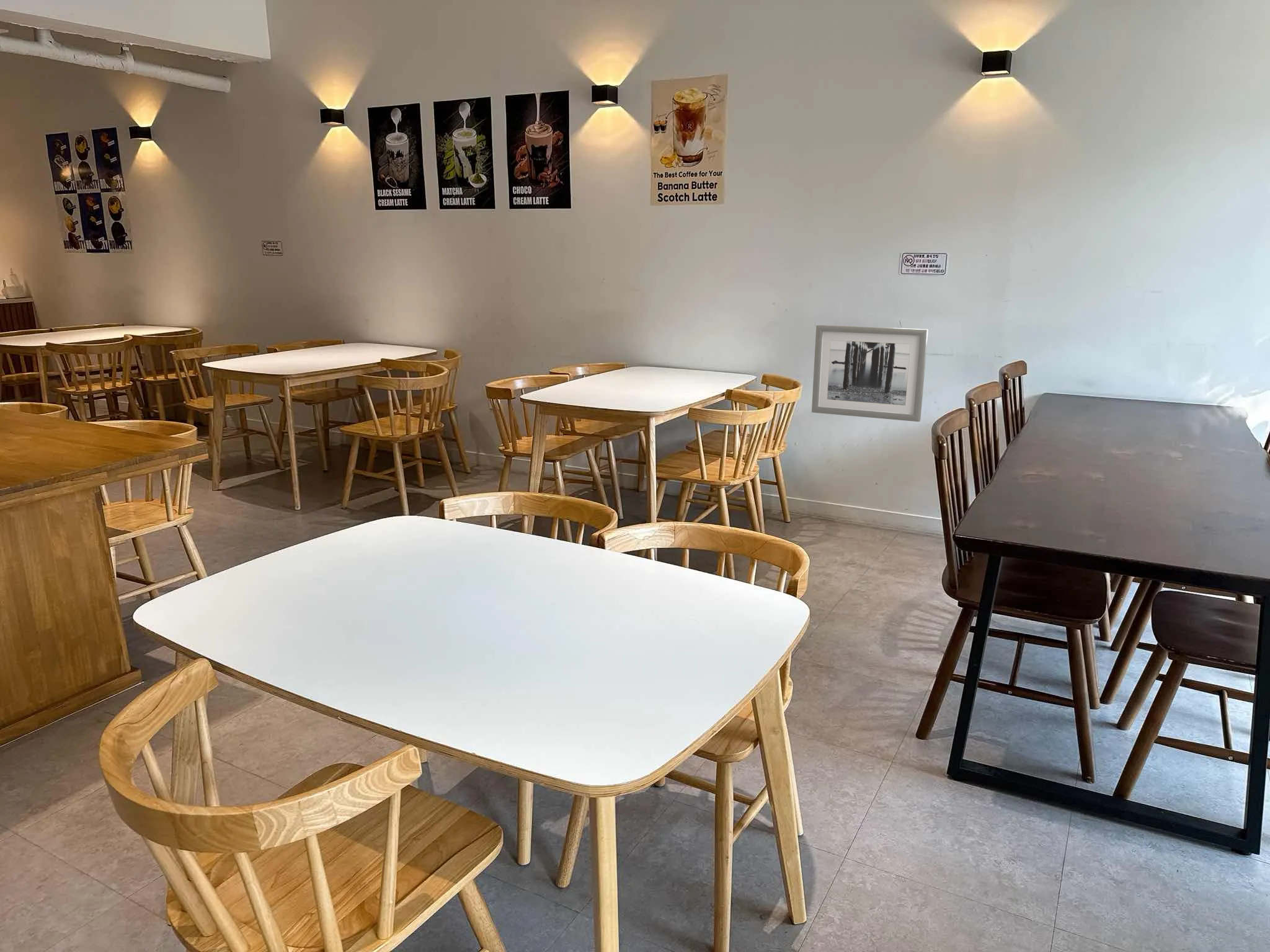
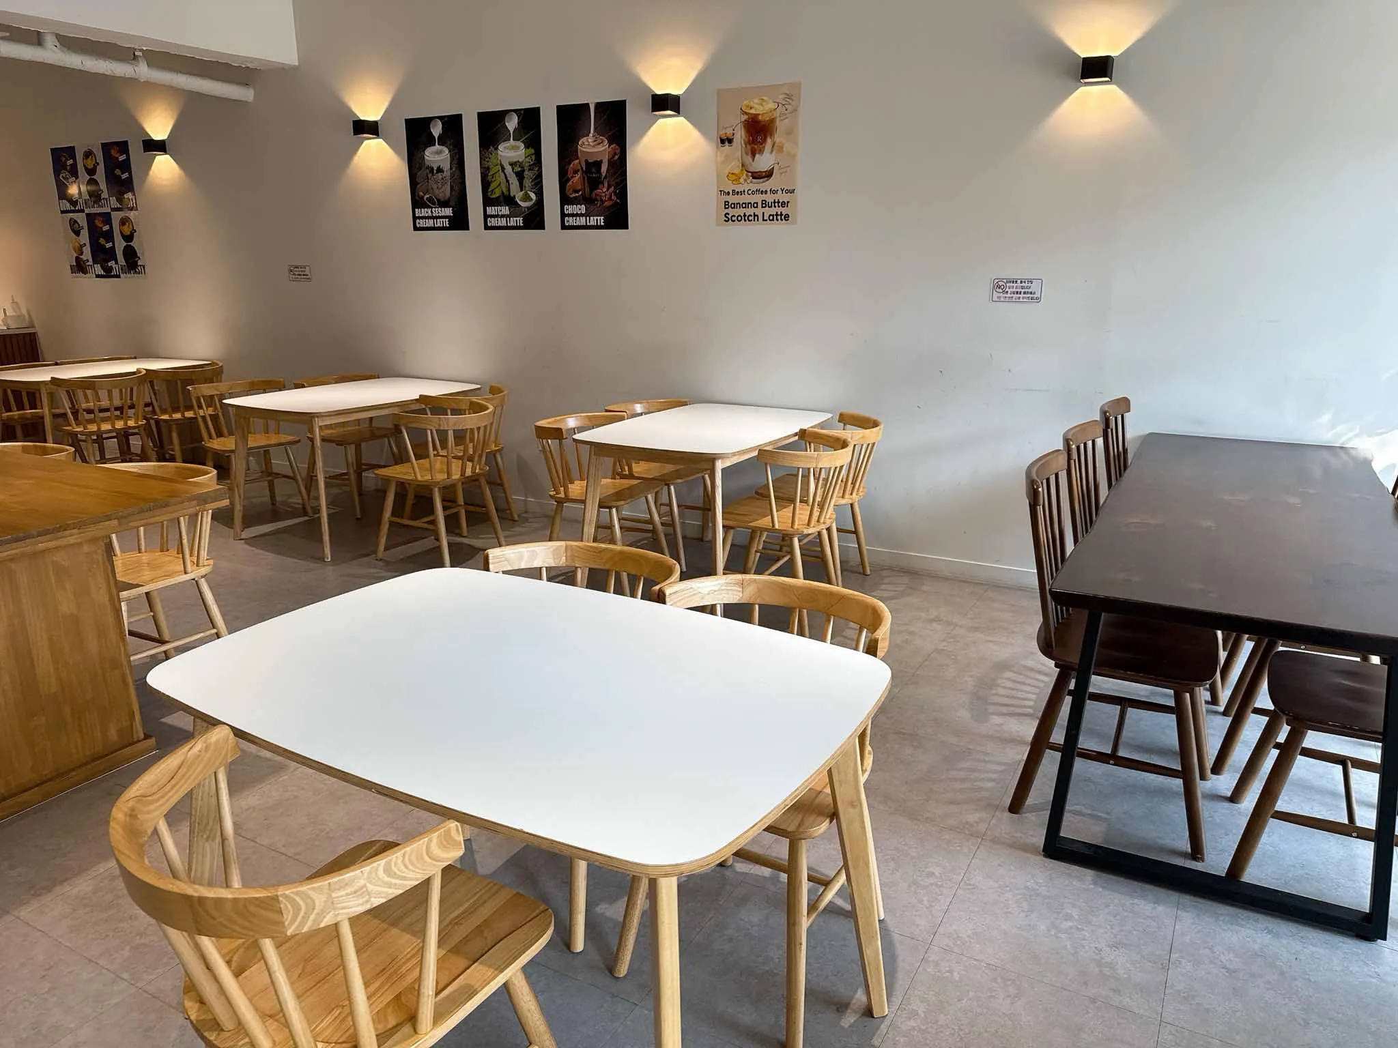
- wall art [811,324,929,422]
